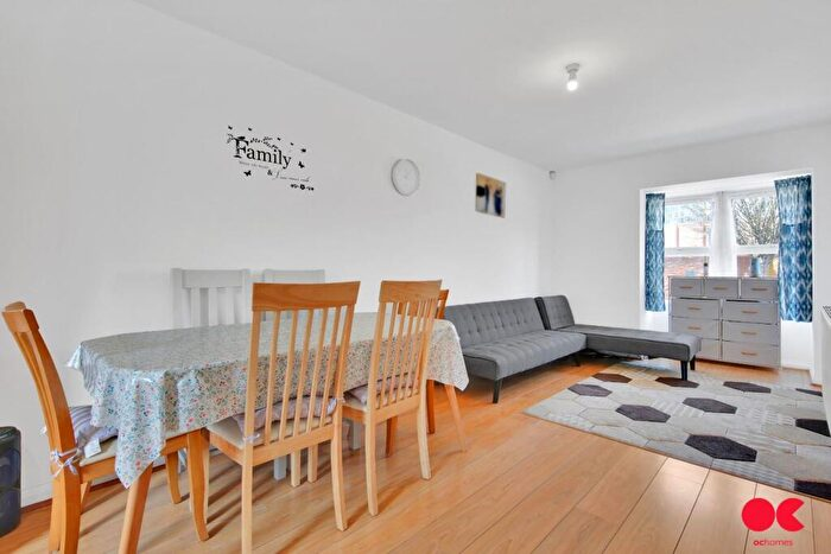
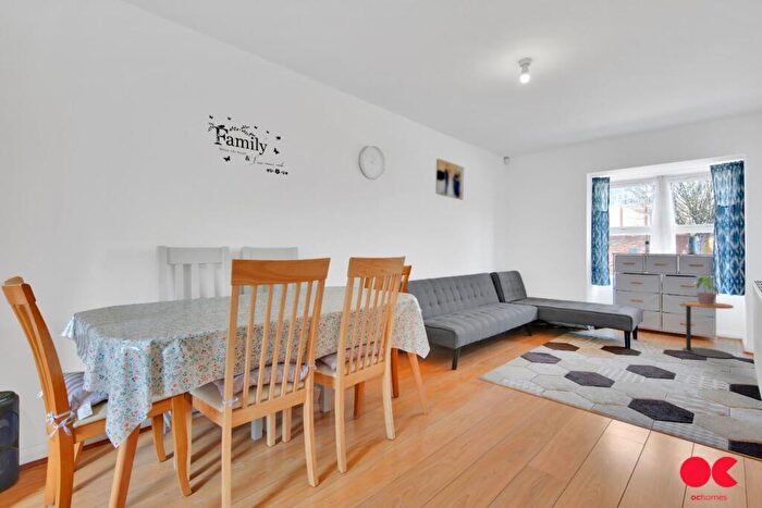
+ potted plant [689,274,727,305]
+ side table [681,300,735,360]
